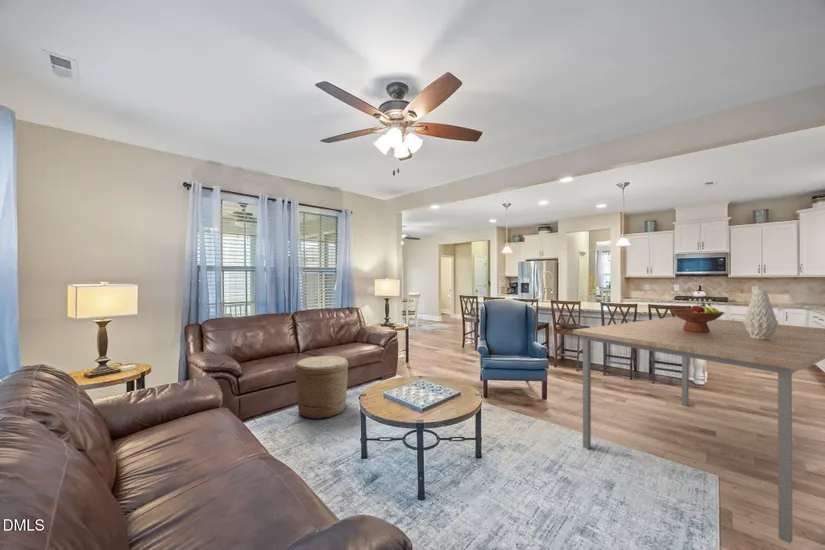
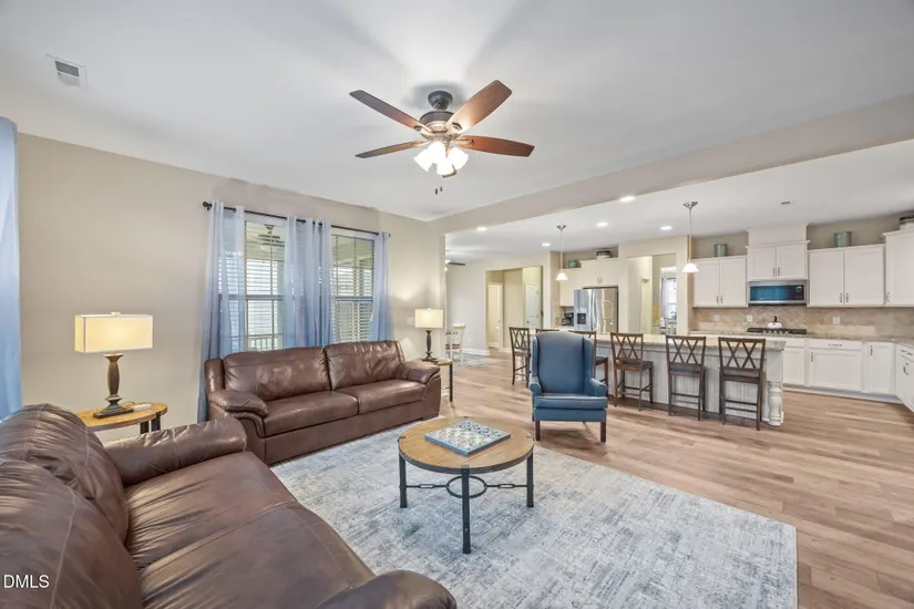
- dining table [572,316,825,544]
- vase [742,289,779,339]
- basket [294,355,349,420]
- fruit bowl [669,302,725,332]
